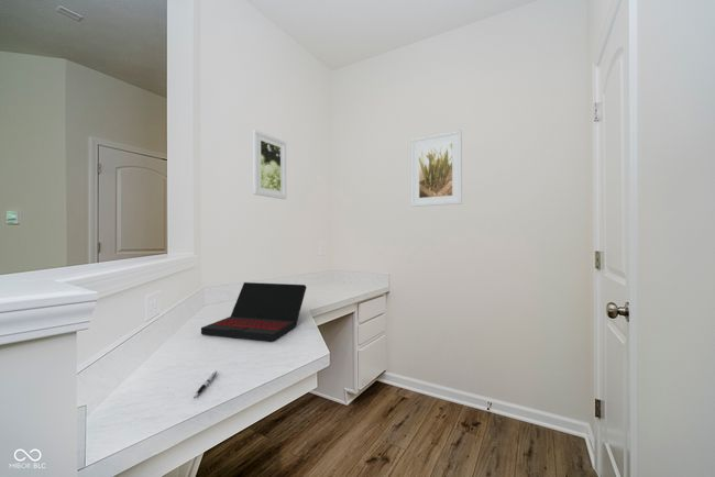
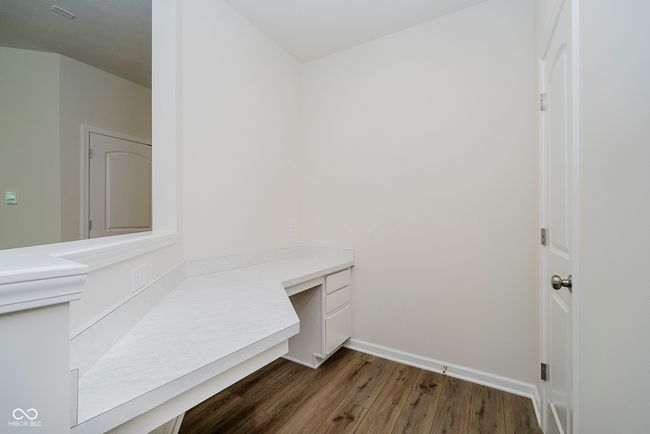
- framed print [252,129,287,200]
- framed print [410,130,463,208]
- pen [193,369,218,399]
- laptop [200,281,308,342]
